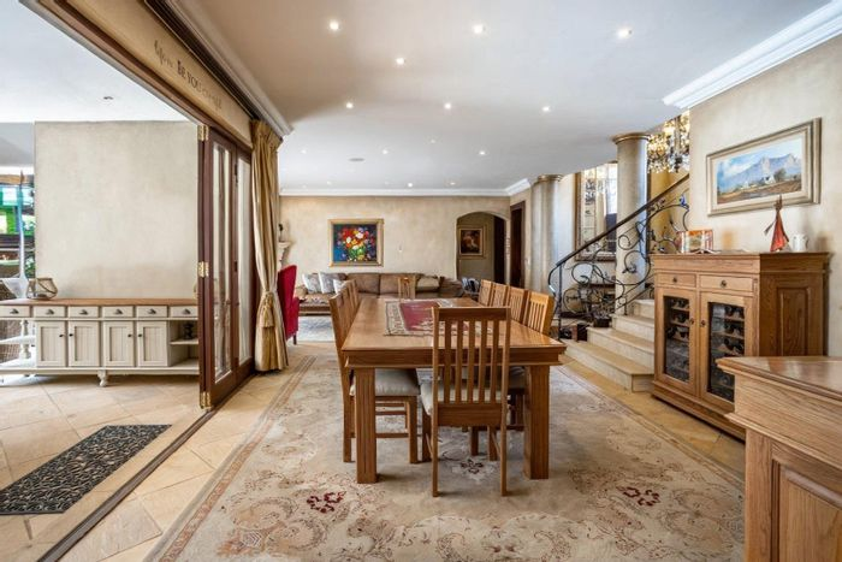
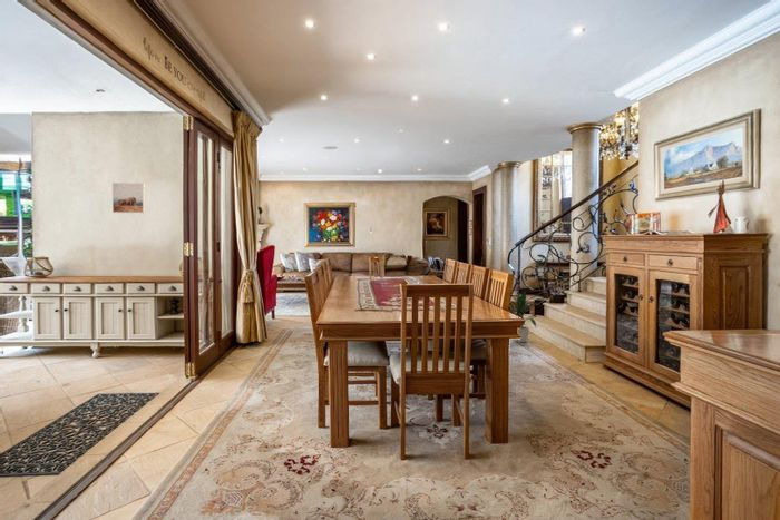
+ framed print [111,181,146,214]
+ indoor plant [508,290,539,343]
